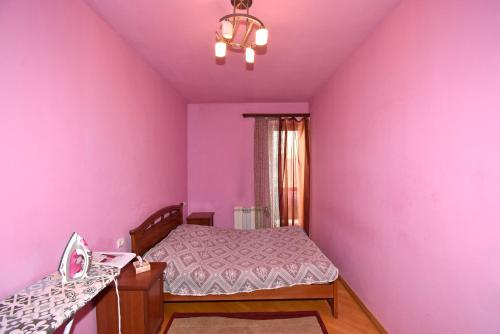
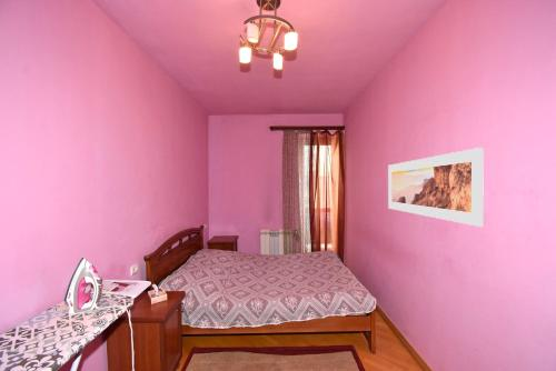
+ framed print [387,147,485,228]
